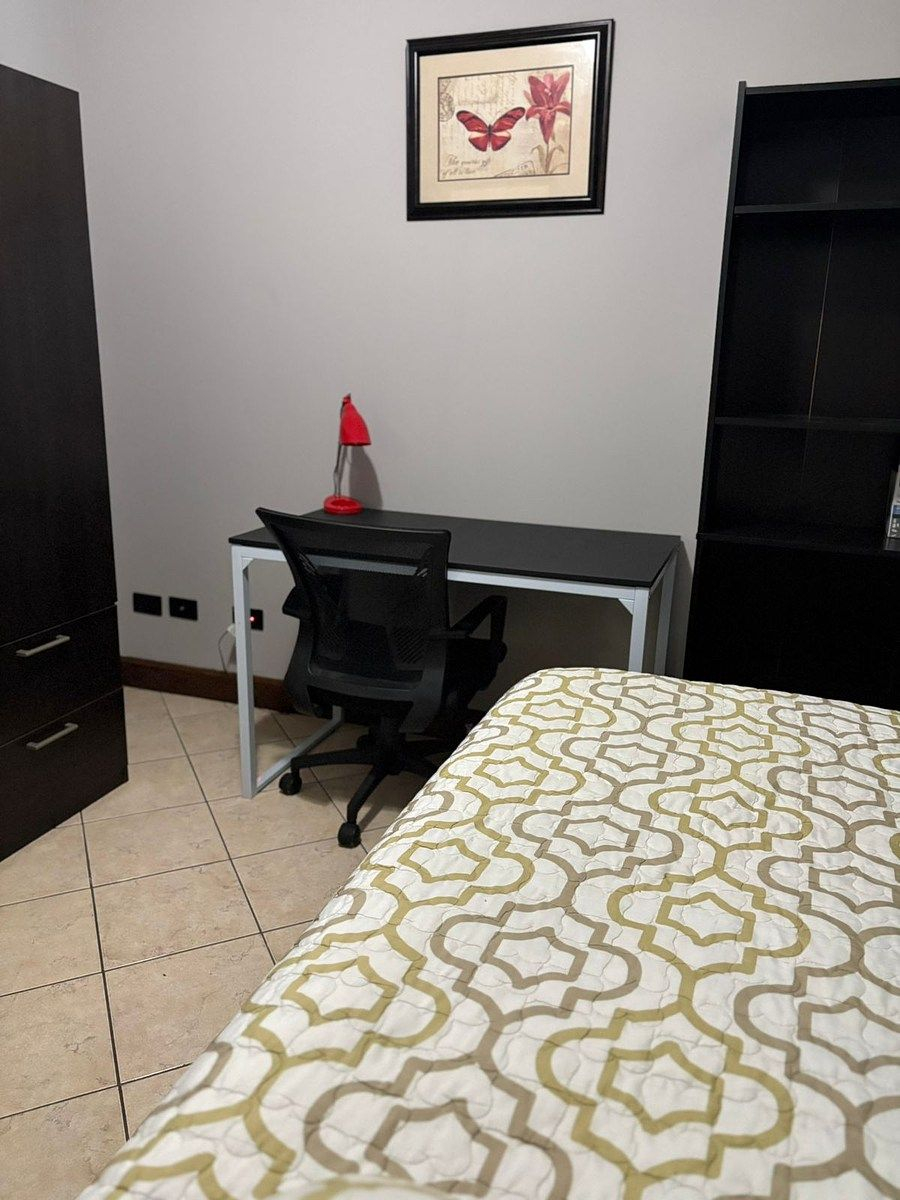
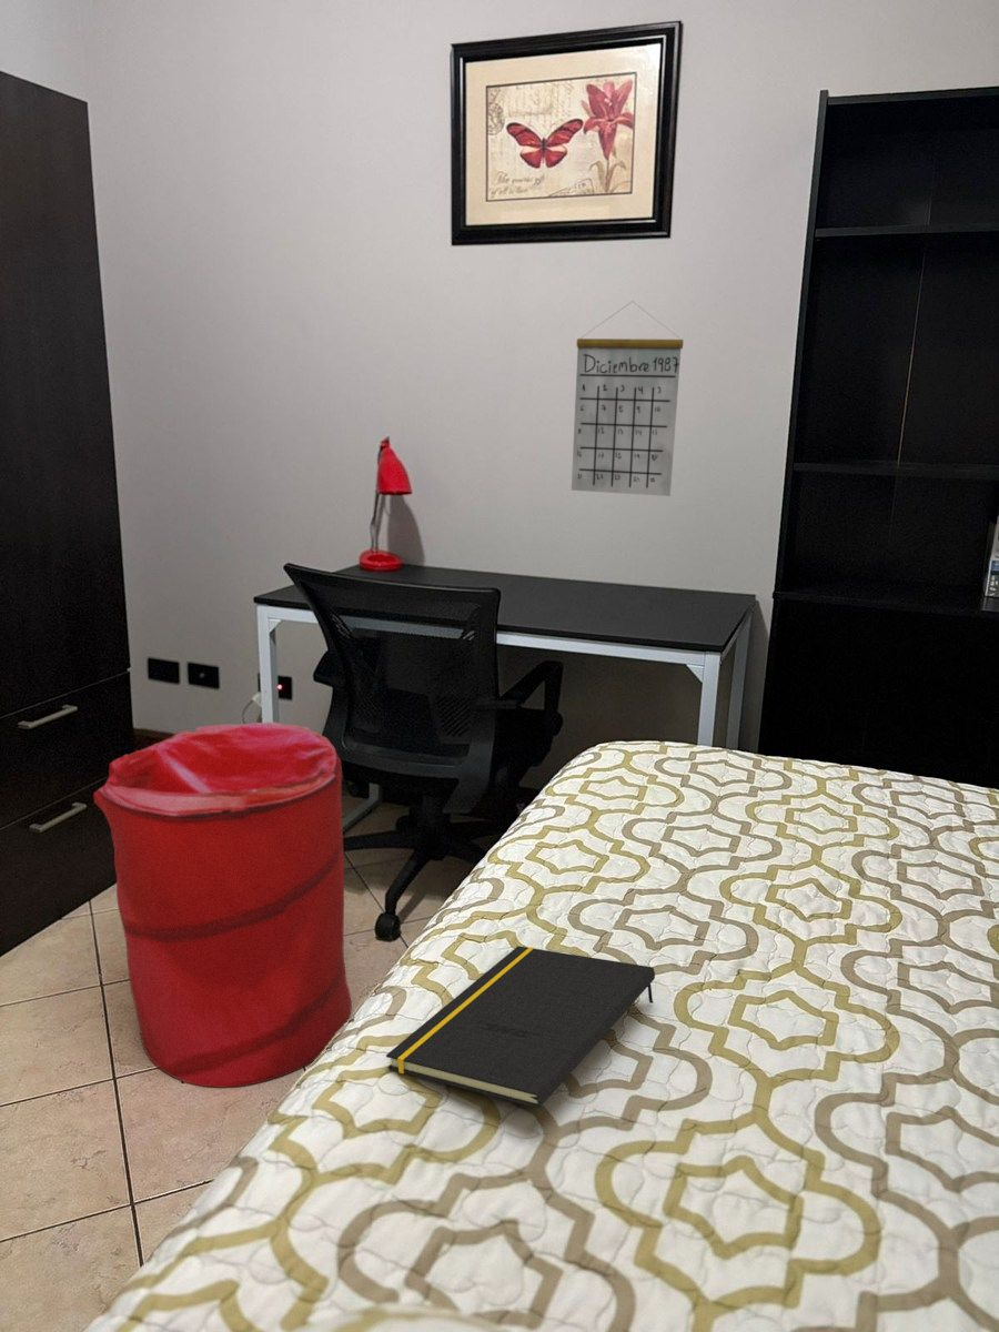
+ notepad [385,945,656,1110]
+ calendar [571,300,685,497]
+ laundry hamper [92,722,353,1089]
